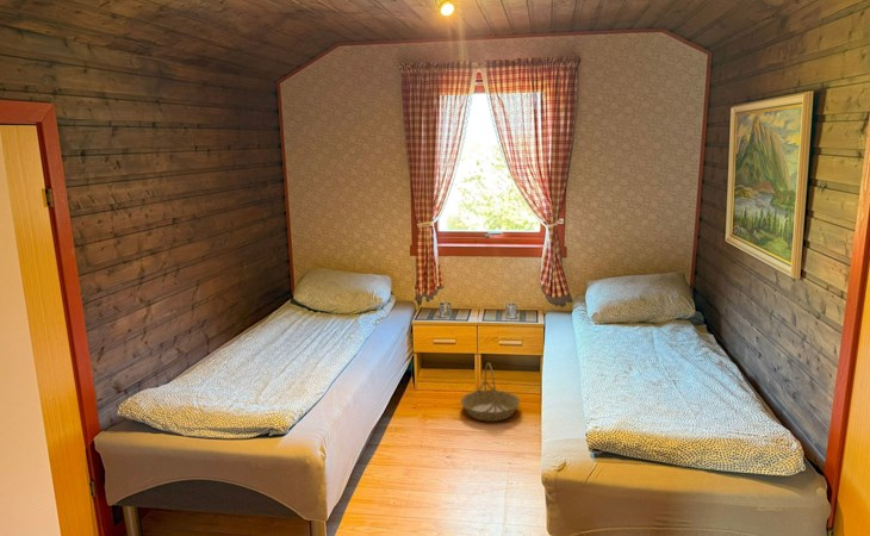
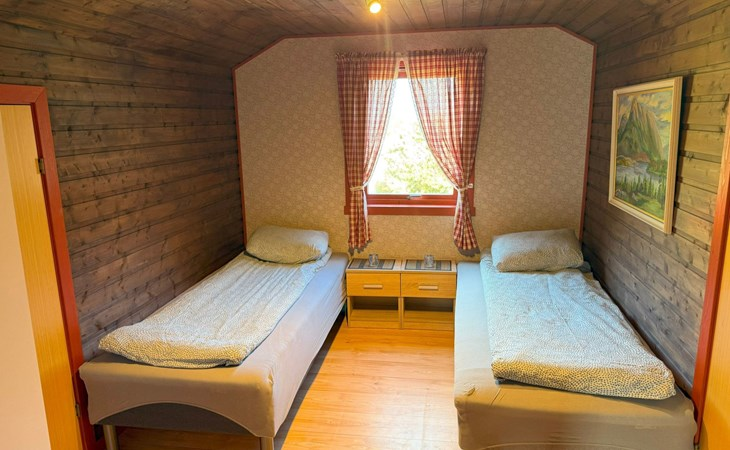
- basket [460,362,521,423]
